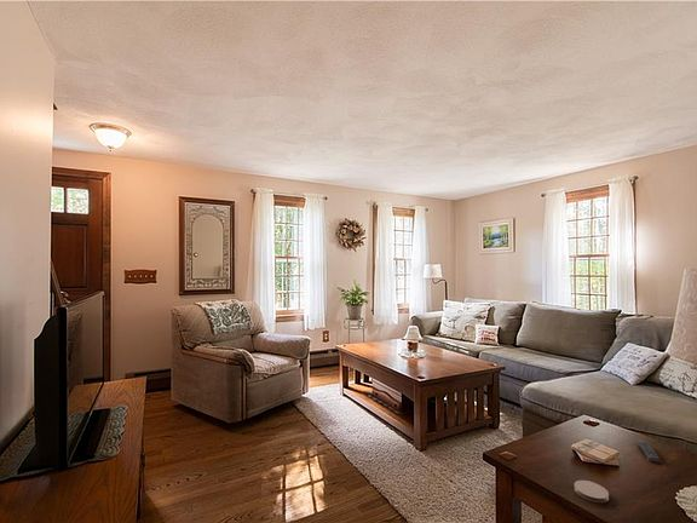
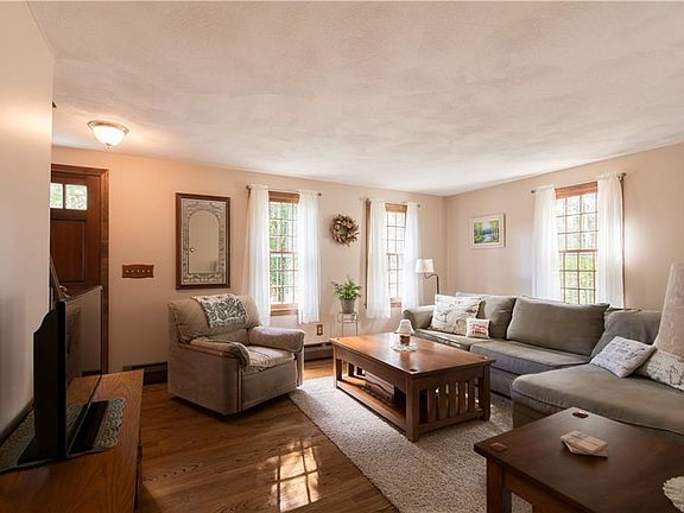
- remote control [635,439,662,464]
- coaster [572,479,610,504]
